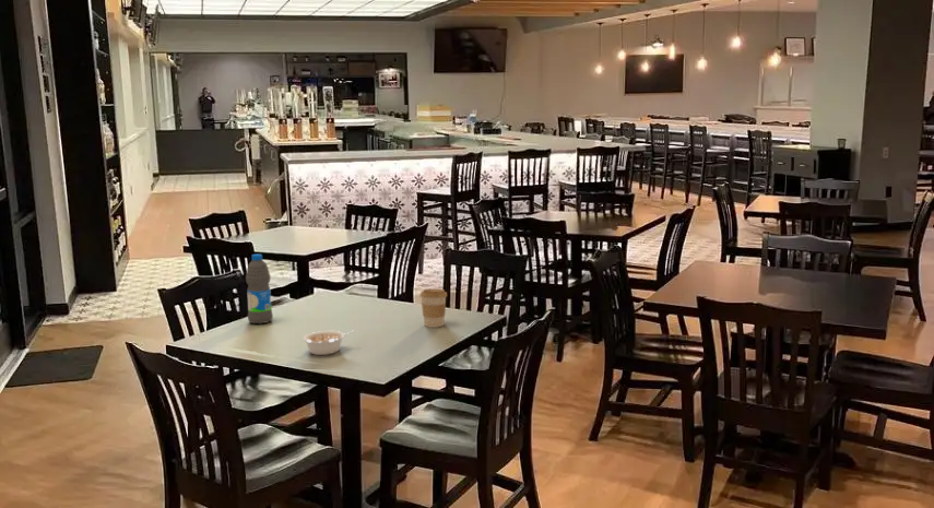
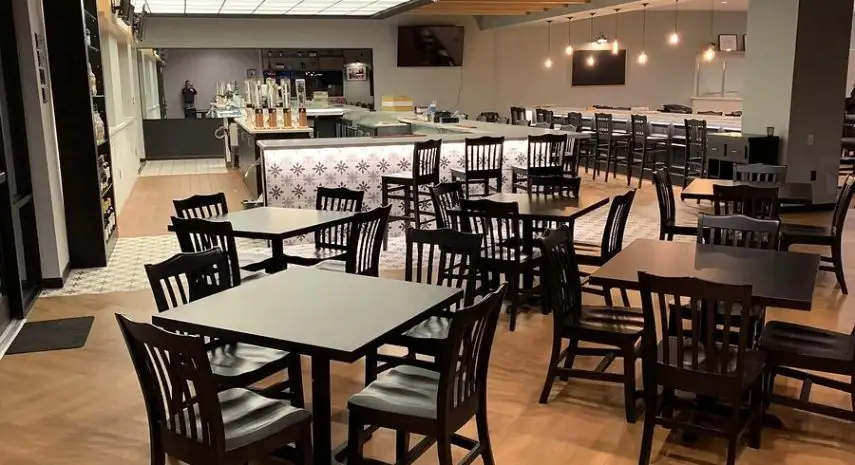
- coffee cup [419,287,448,329]
- legume [302,330,354,356]
- water bottle [245,253,274,326]
